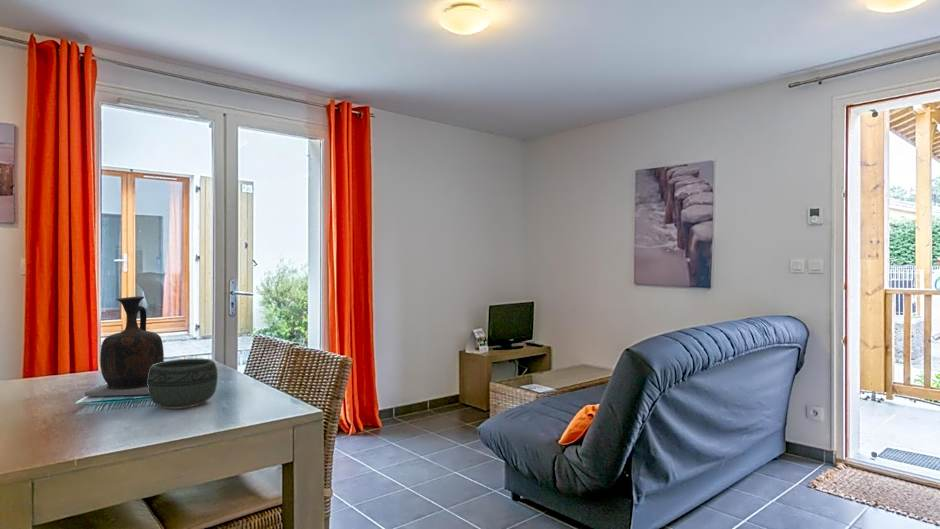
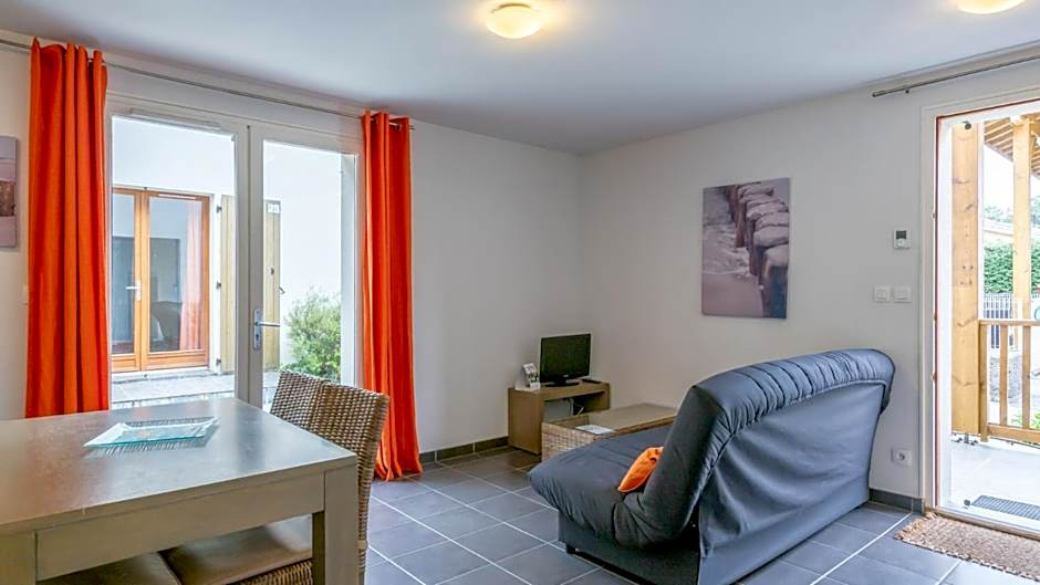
- vase [84,295,165,397]
- bowl [147,357,219,410]
